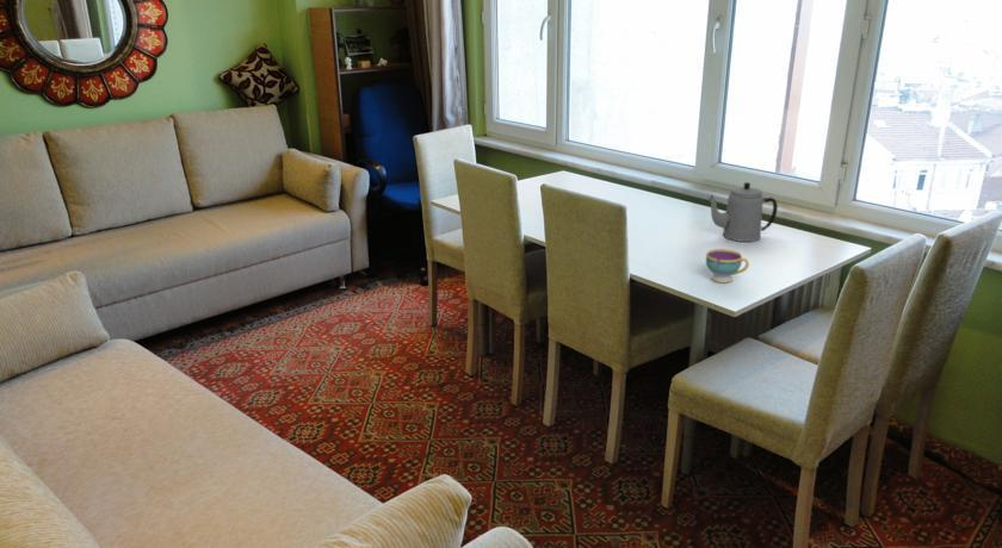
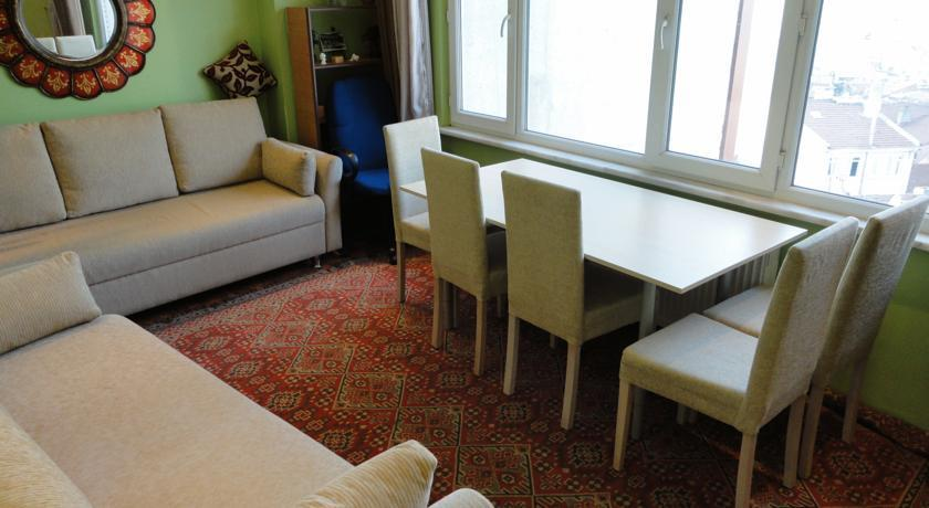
- teacup [705,248,750,284]
- teapot [706,181,779,243]
